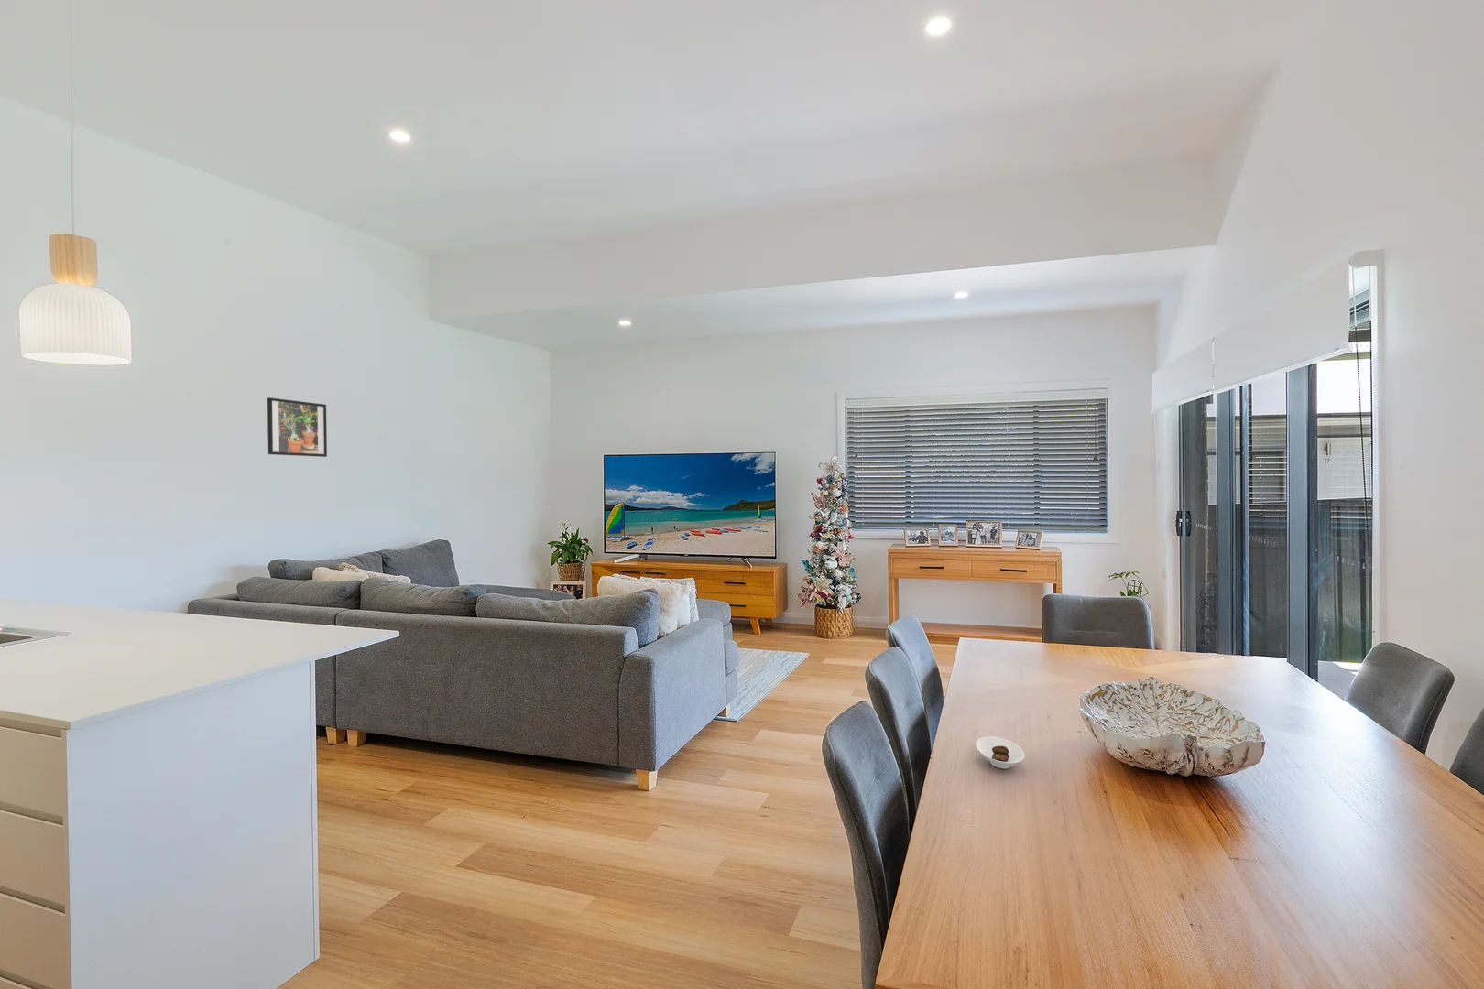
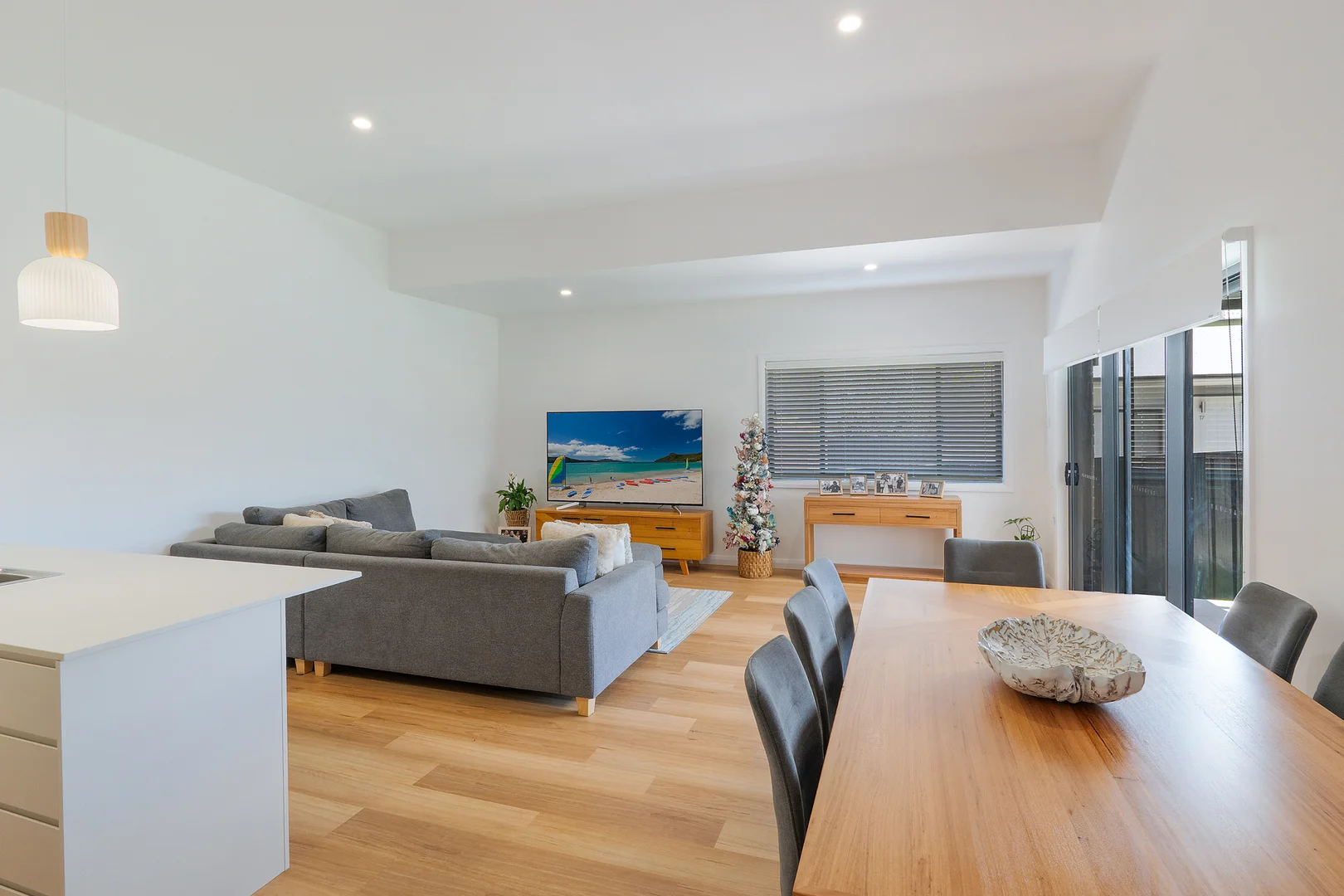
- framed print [266,396,328,458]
- saucer [976,735,1025,769]
